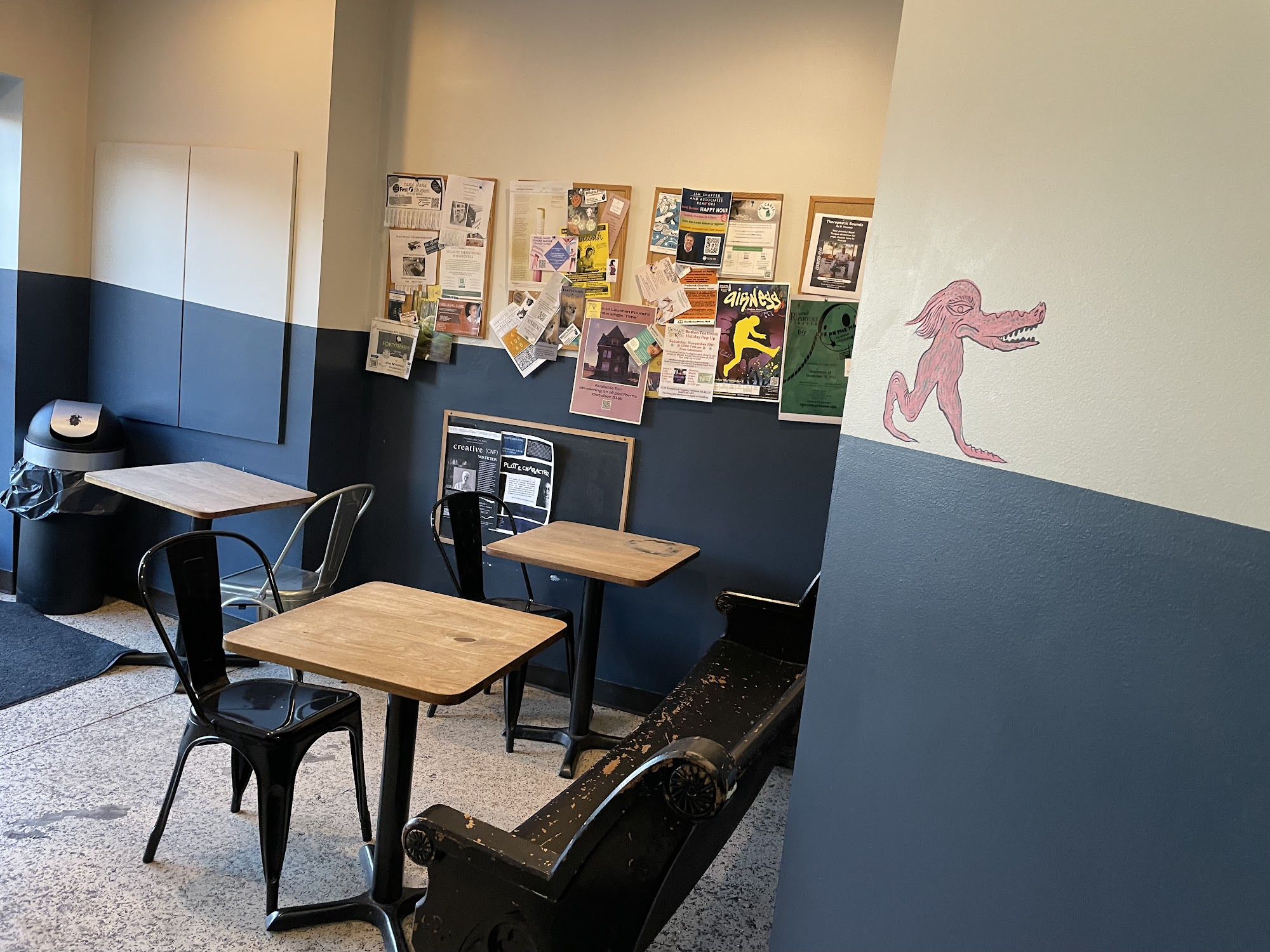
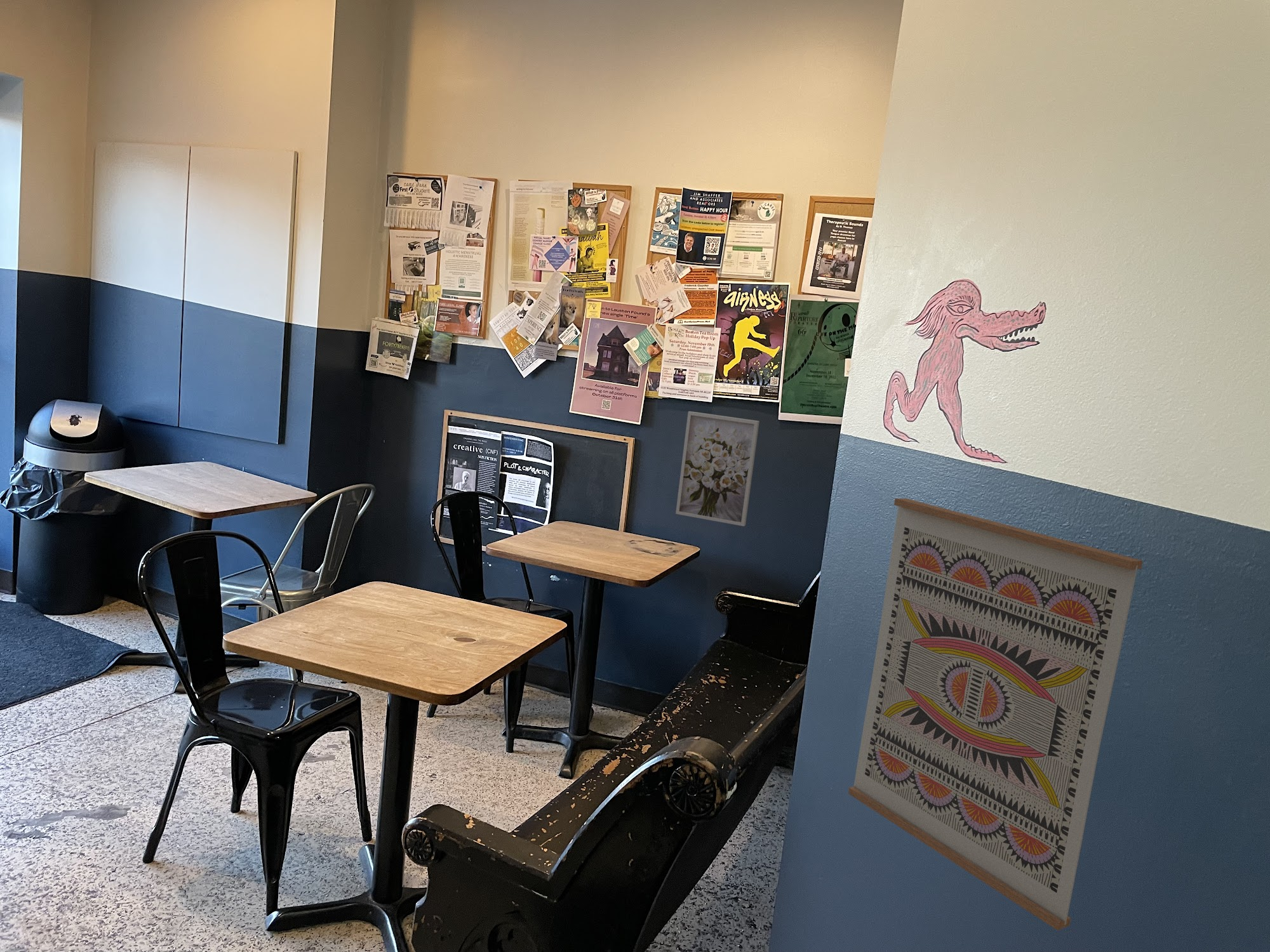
+ wall art [675,411,760,527]
+ wall art [848,498,1144,931]
